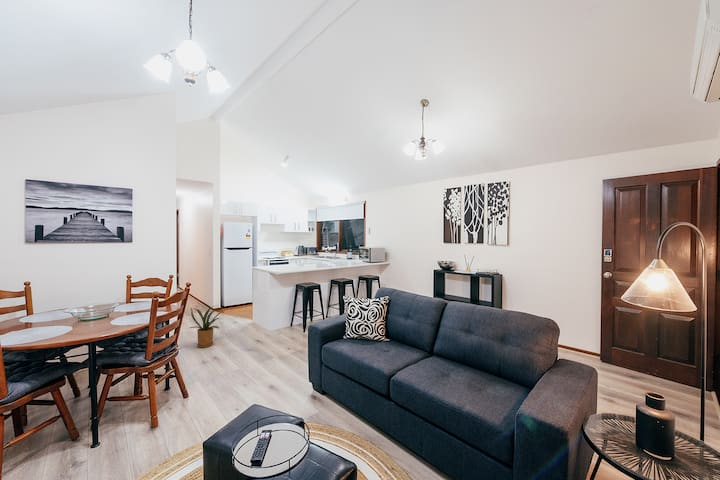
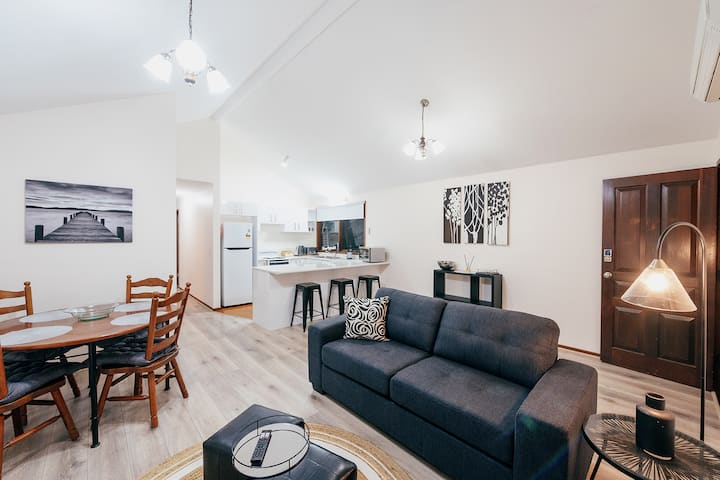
- house plant [189,304,225,348]
